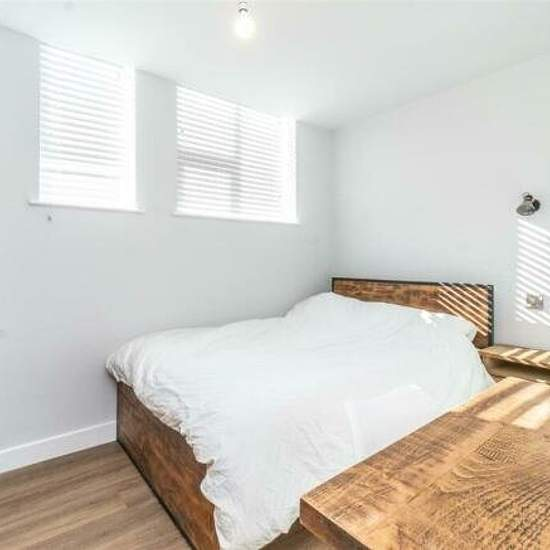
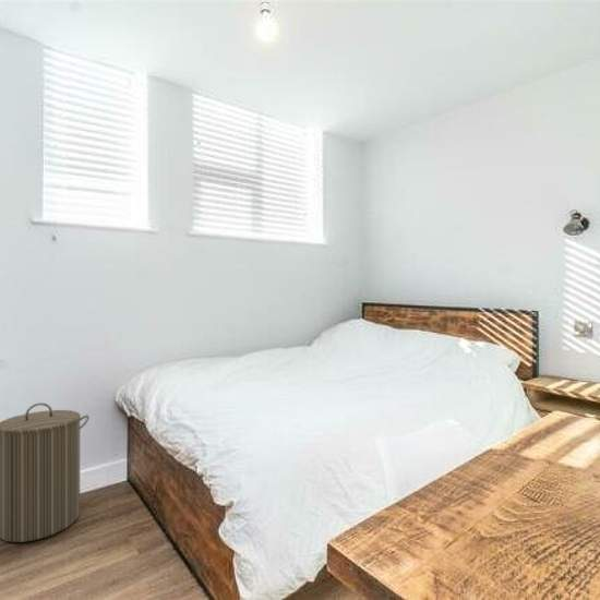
+ laundry hamper [0,403,91,543]
